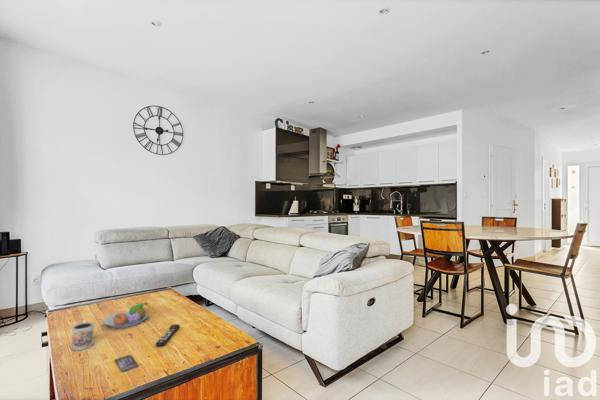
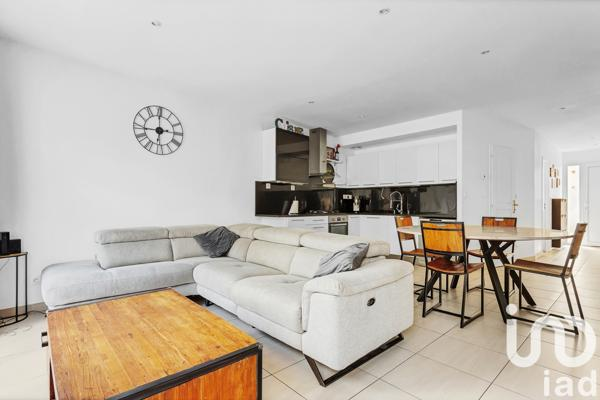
- fruit bowl [103,302,149,329]
- smartphone [113,354,140,374]
- mug [71,321,95,352]
- remote control [155,324,181,347]
